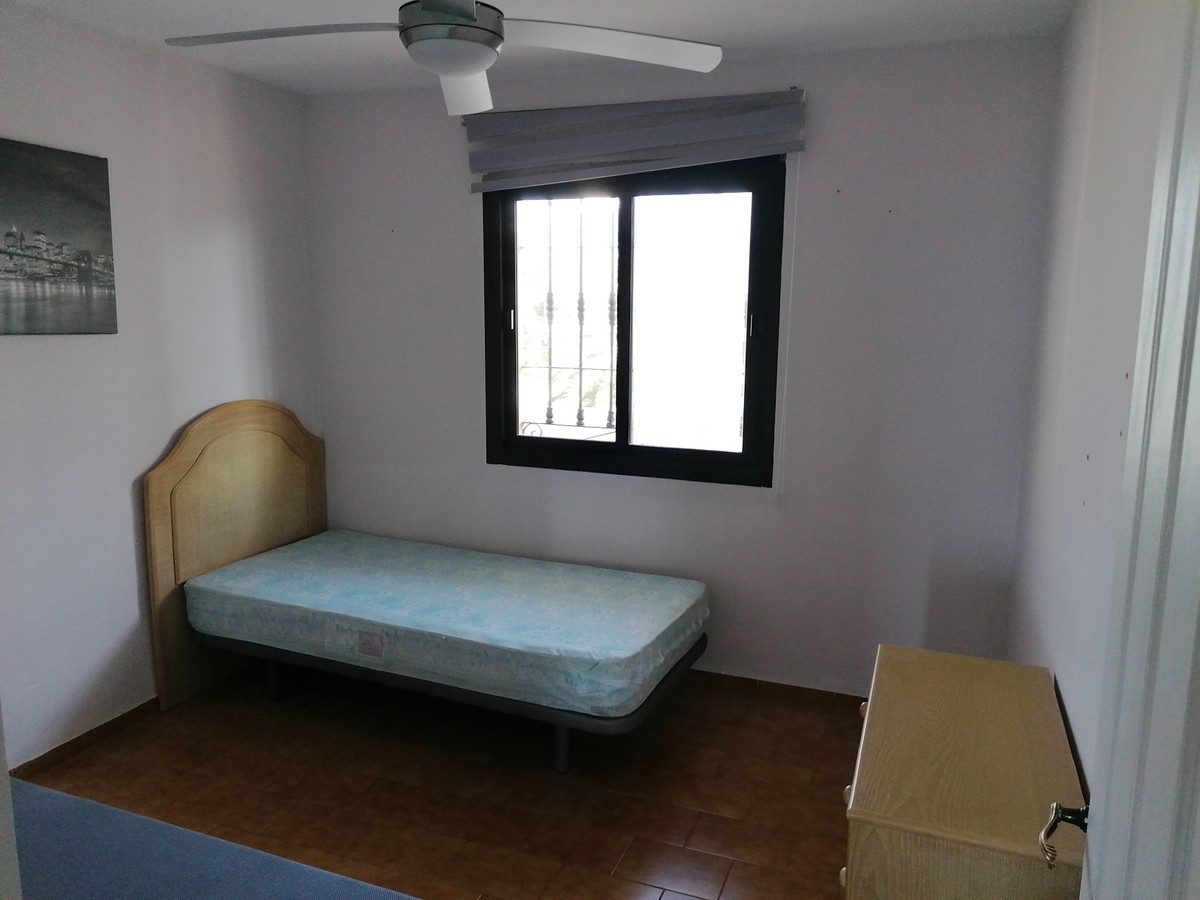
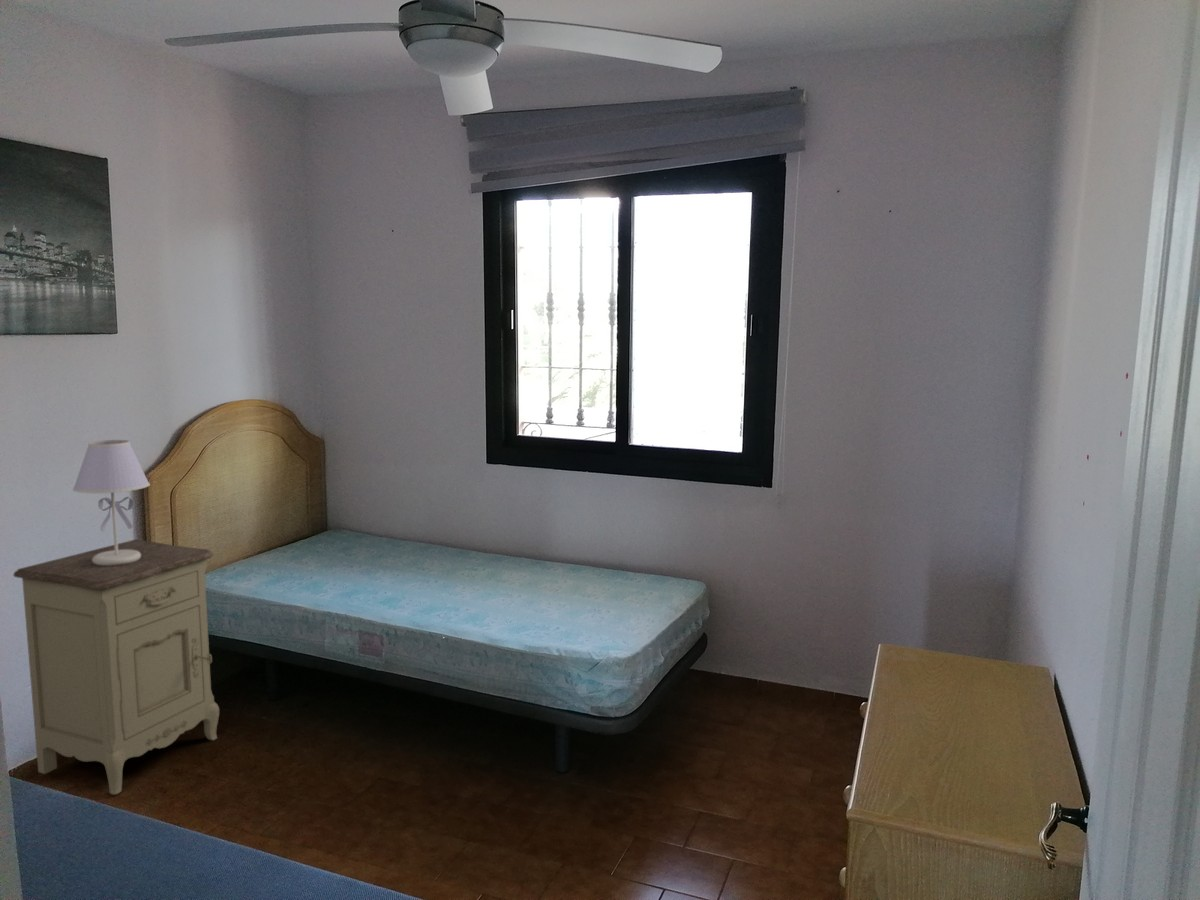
+ table lamp [72,439,151,566]
+ nightstand [13,538,220,796]
